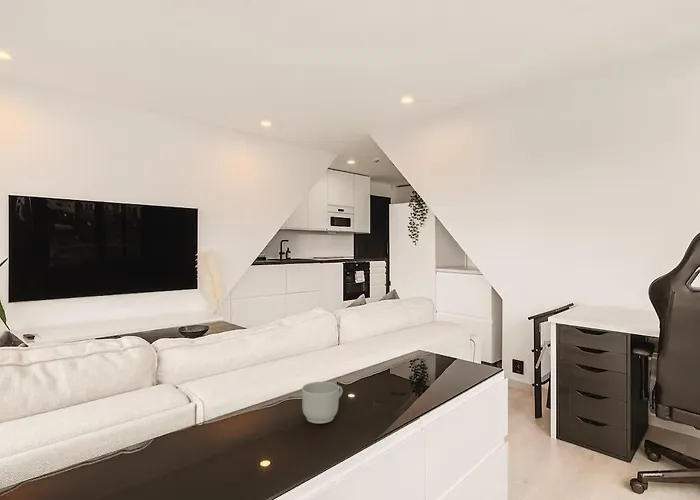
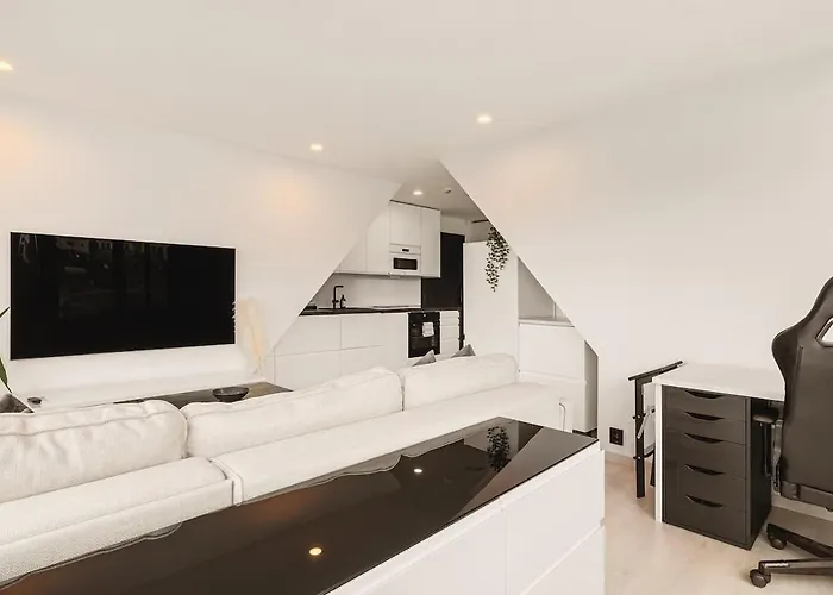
- mug [301,381,344,424]
